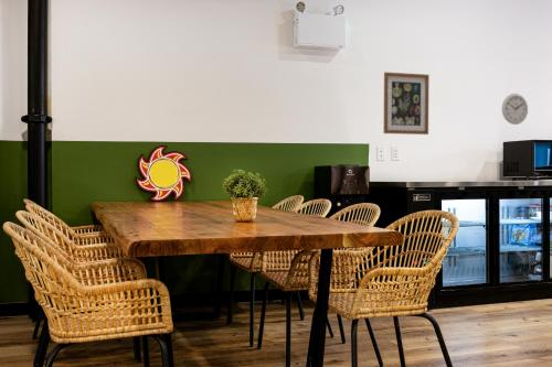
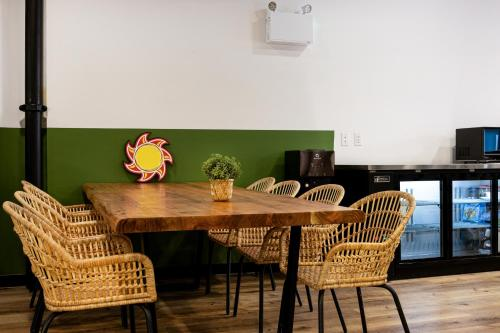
- wall art [383,72,431,136]
- wall clock [501,93,529,126]
